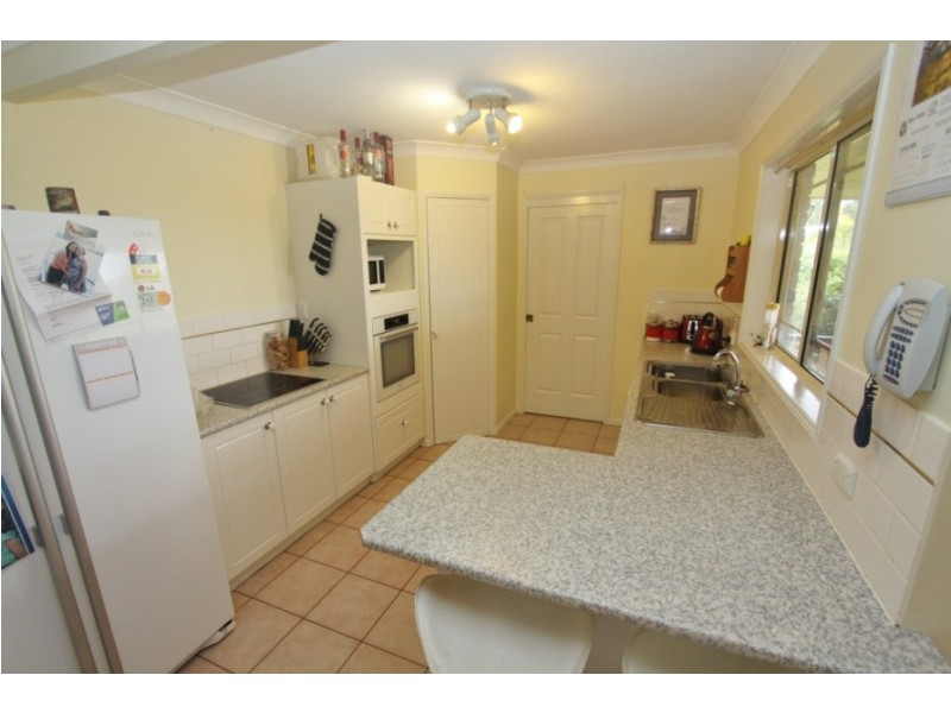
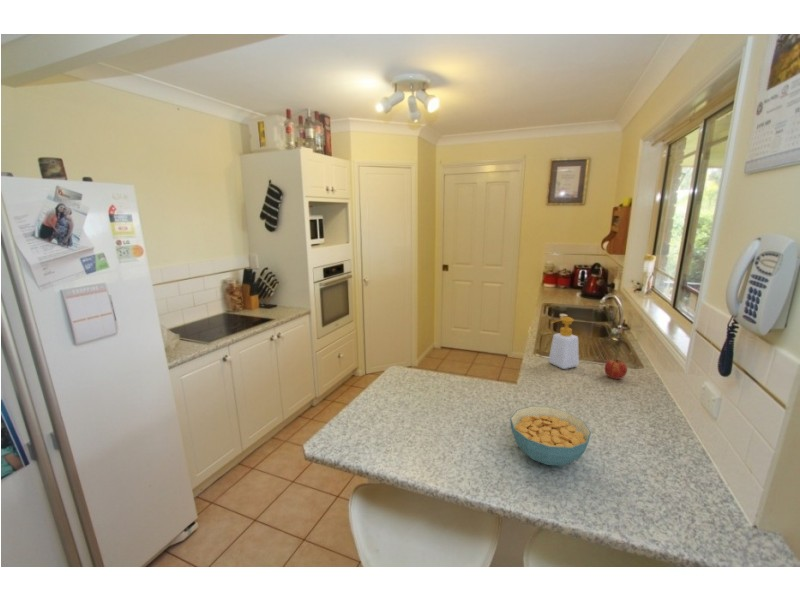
+ soap bottle [548,316,580,370]
+ fruit [604,359,628,380]
+ cereal bowl [509,405,592,467]
